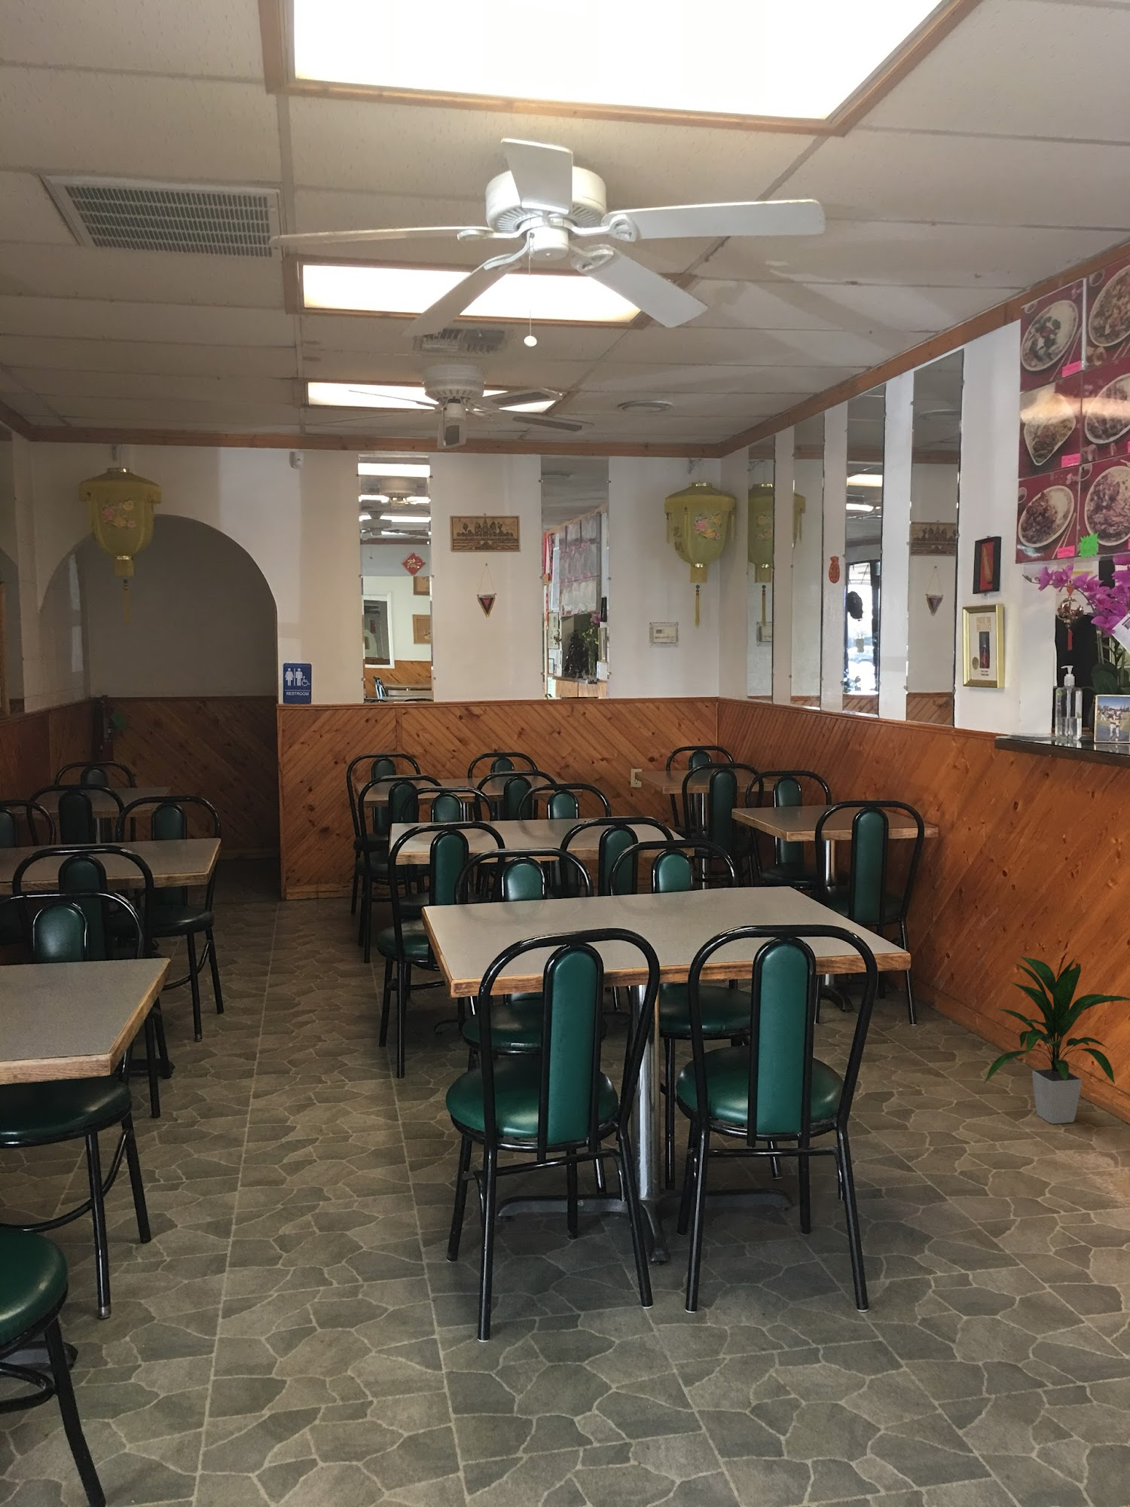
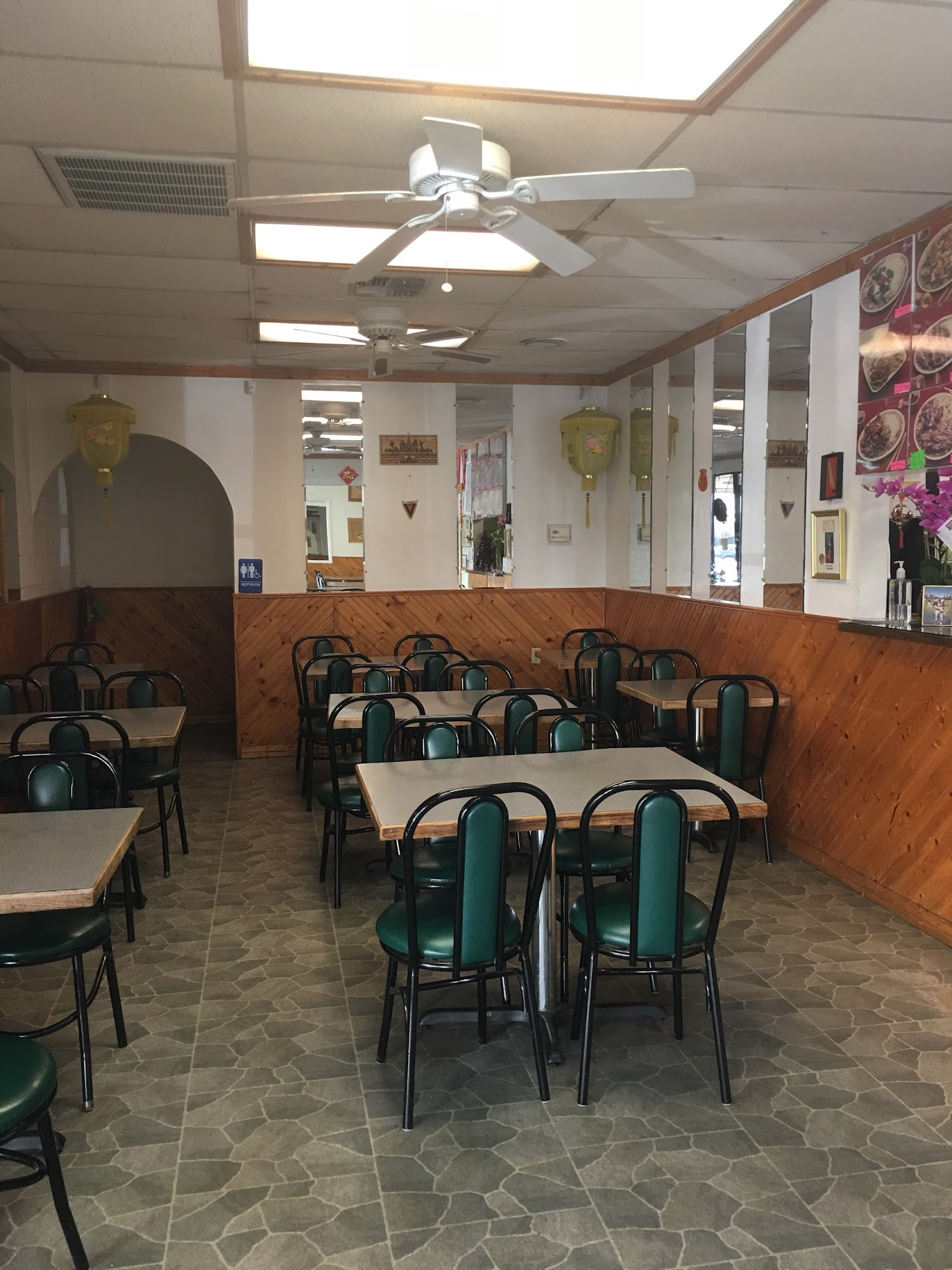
- indoor plant [983,955,1130,1125]
